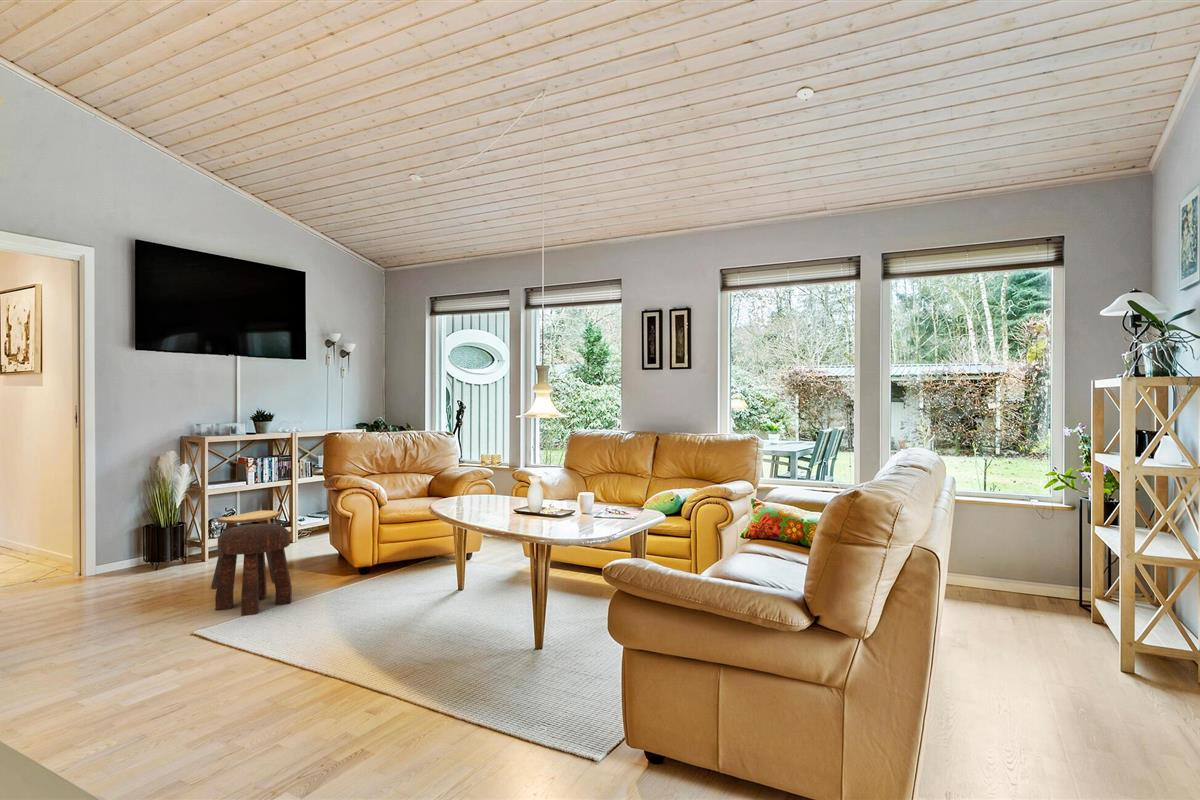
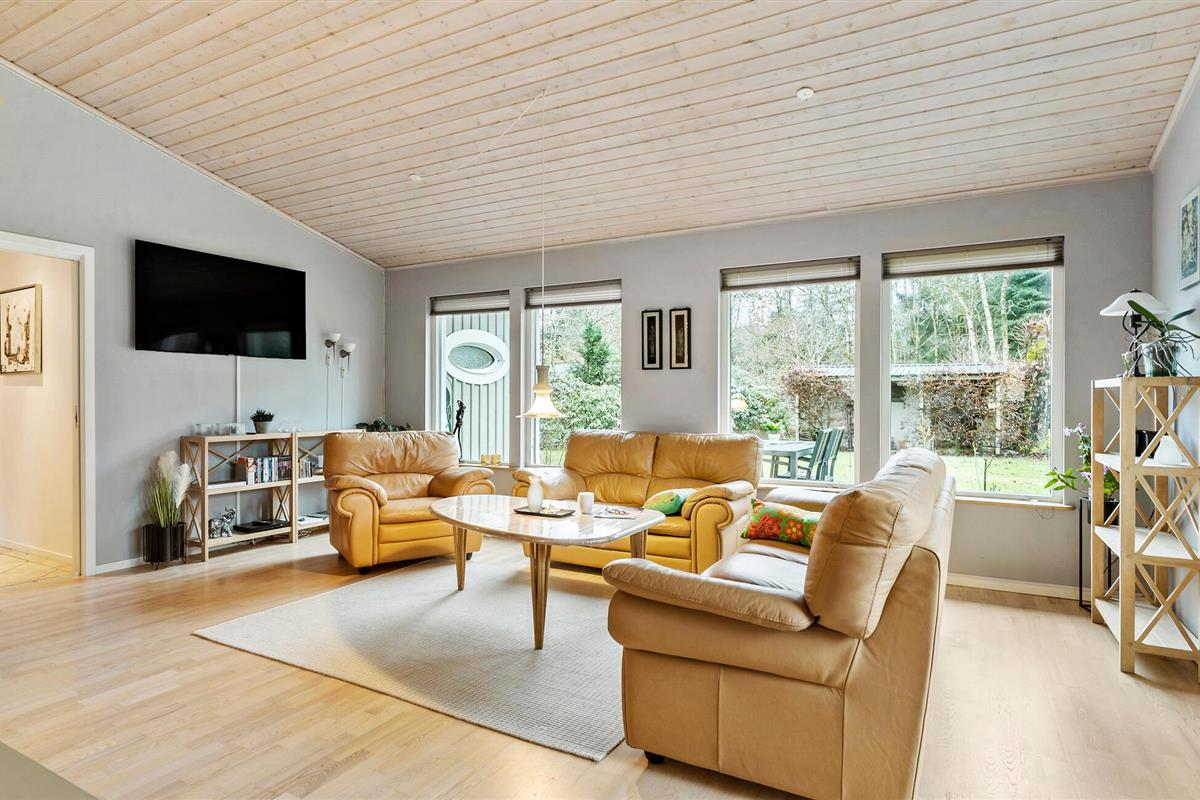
- stool [214,523,293,616]
- stool [210,509,281,590]
